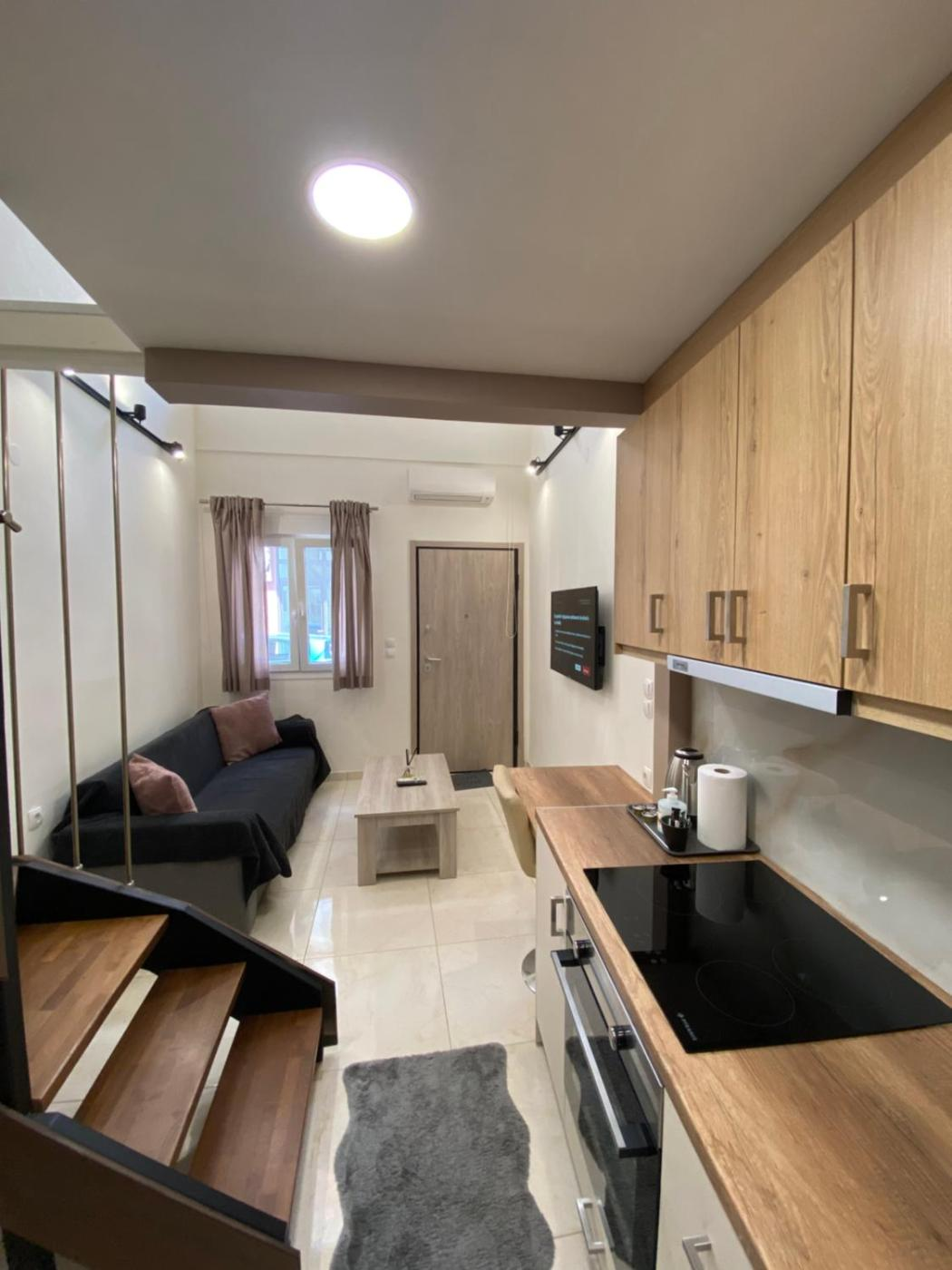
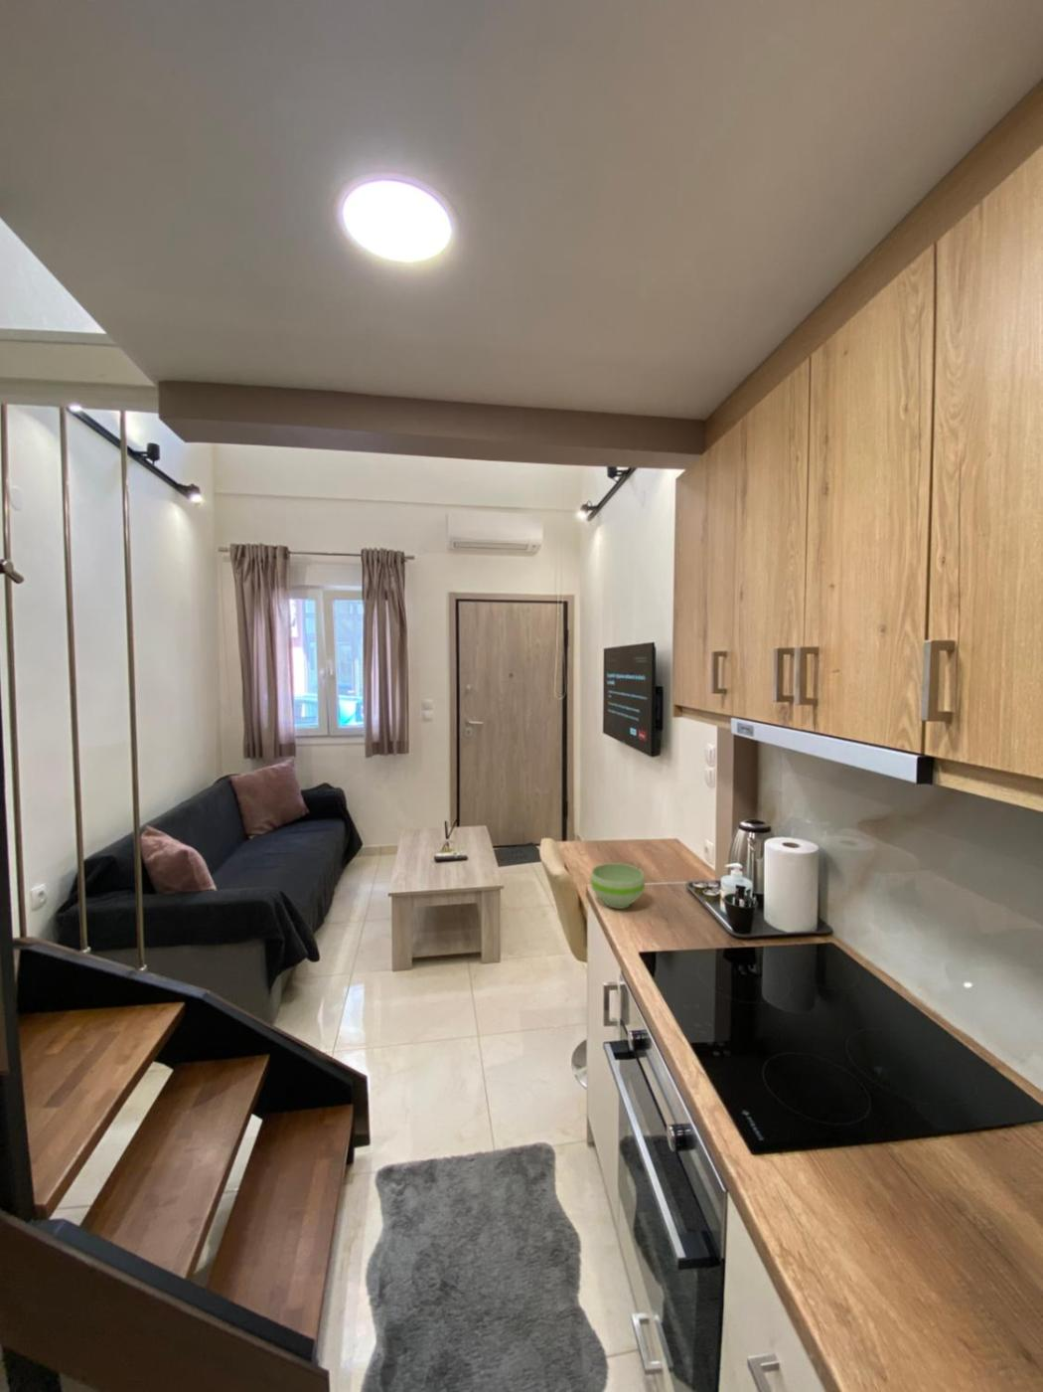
+ bowl [591,862,645,910]
